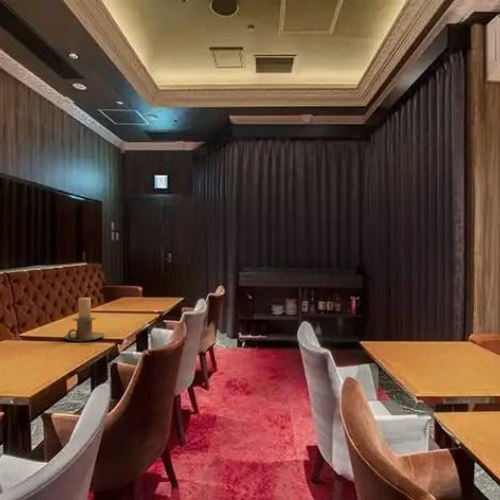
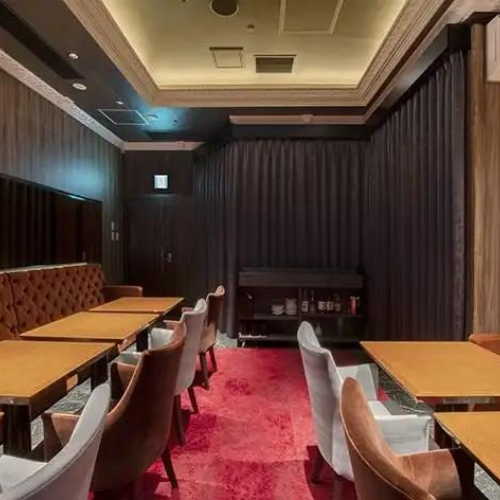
- candle holder [63,297,106,342]
